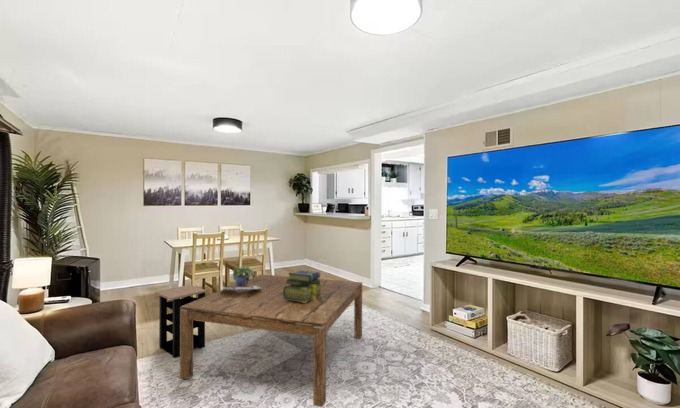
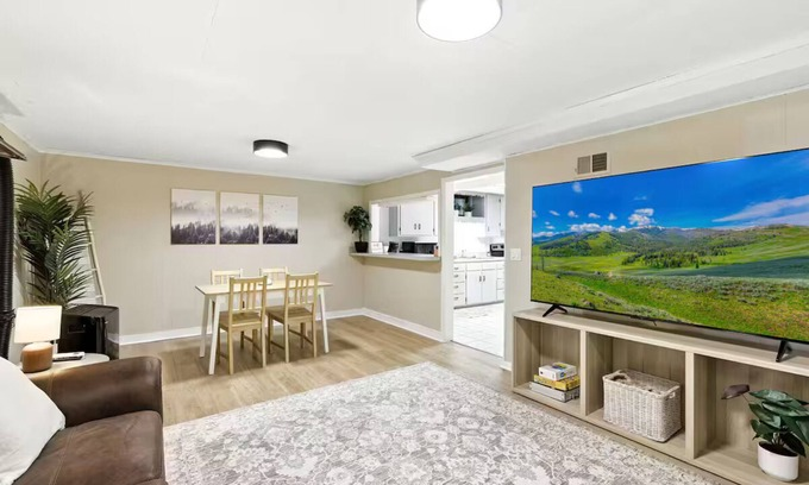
- side table [154,284,207,359]
- stack of books [283,269,323,303]
- potted plant [221,265,259,289]
- coffee table [179,273,363,408]
